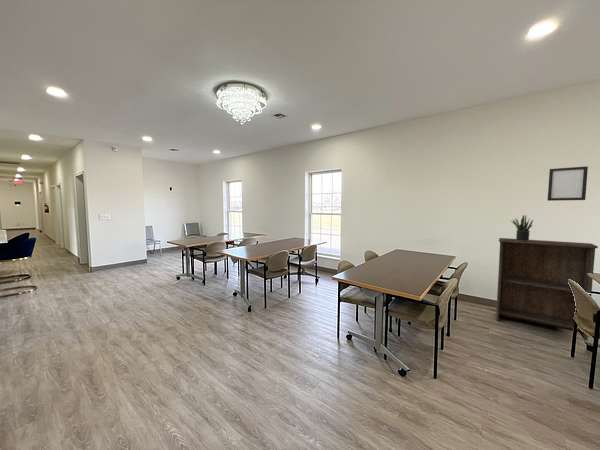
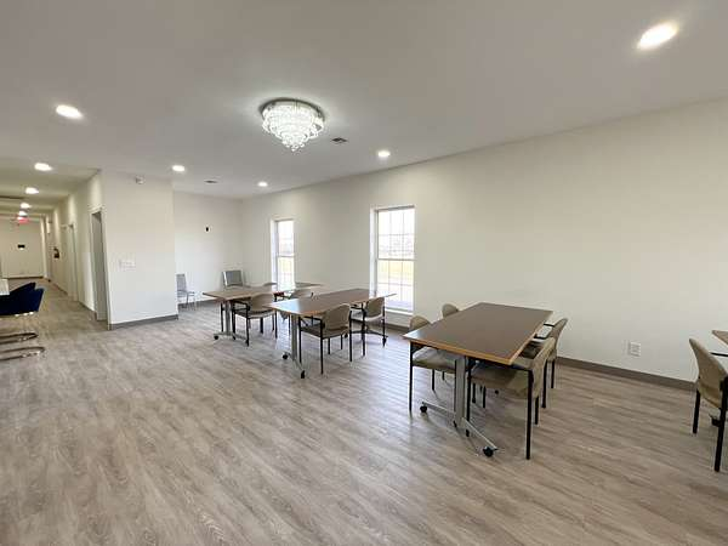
- bookshelf [495,237,599,342]
- potted plant [509,215,534,241]
- picture frame [546,165,589,202]
